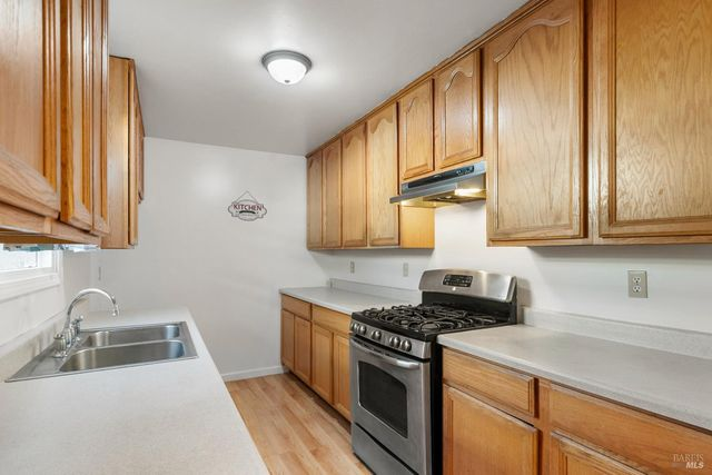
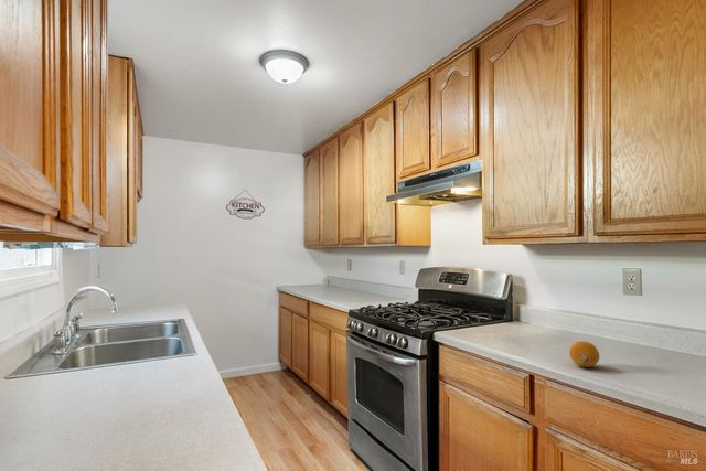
+ fruit [568,341,600,368]
